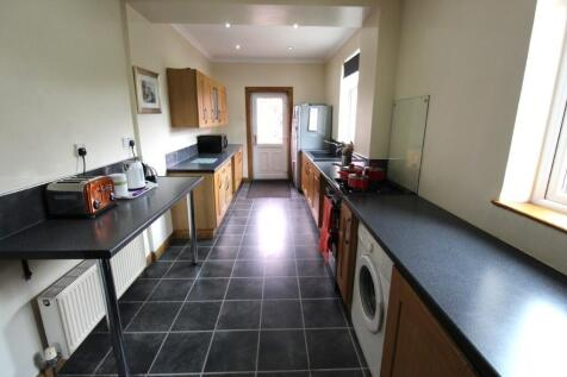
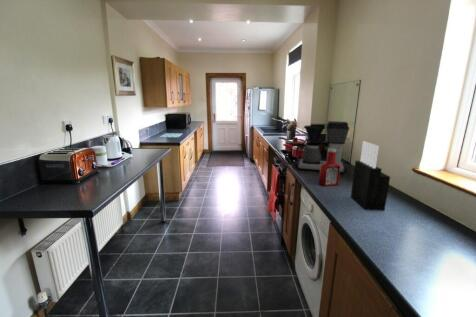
+ soap bottle [318,148,341,187]
+ knife block [350,140,391,212]
+ coffee maker [295,120,350,175]
